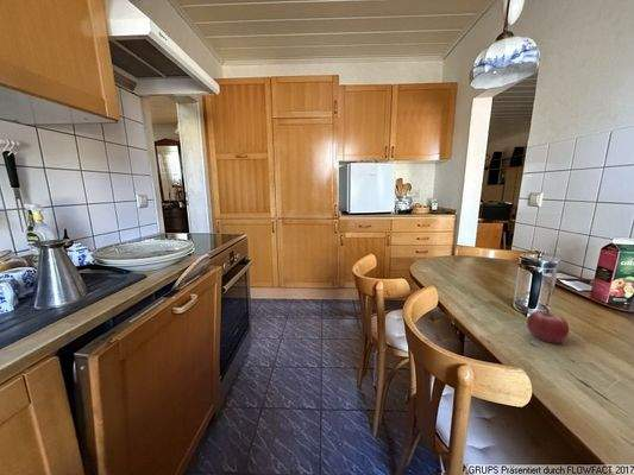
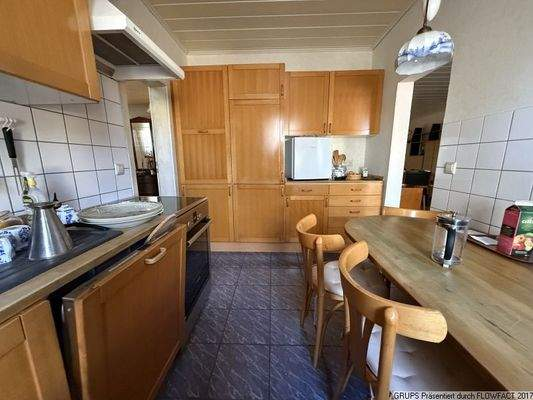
- fruit [526,306,570,344]
